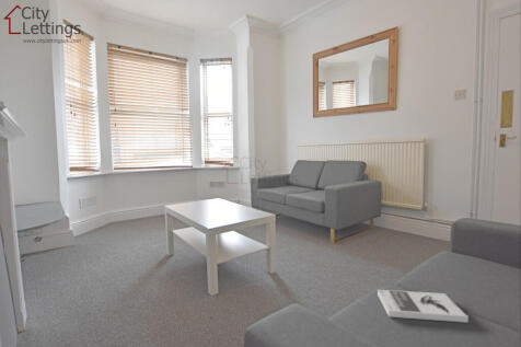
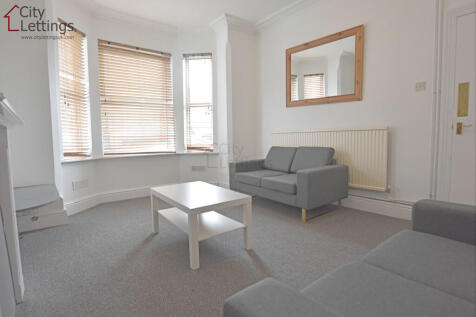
- book [377,289,470,324]
